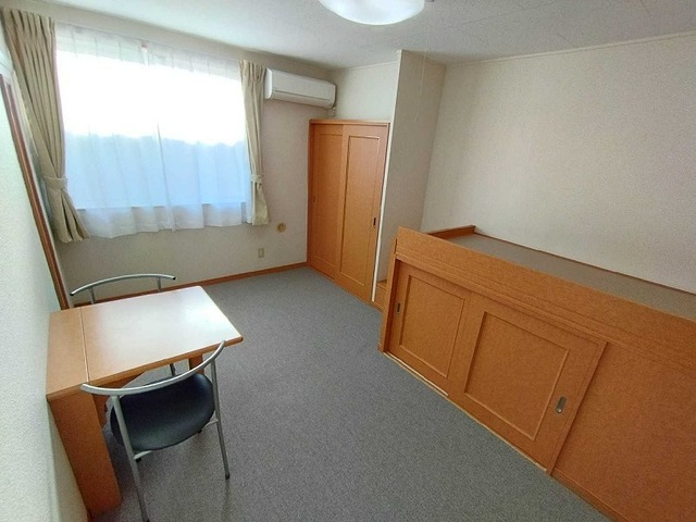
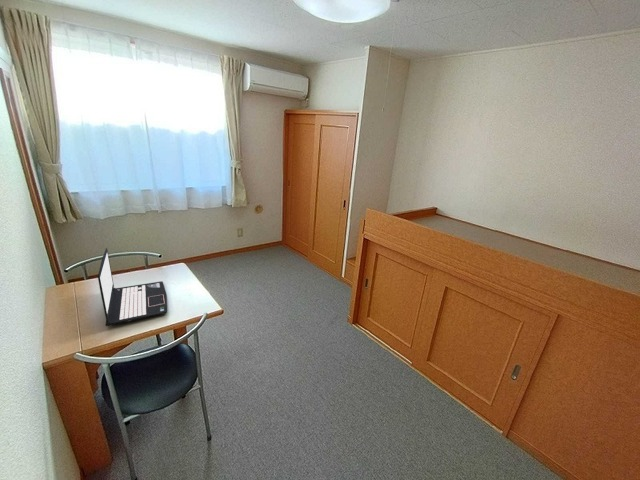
+ laptop [97,247,168,327]
